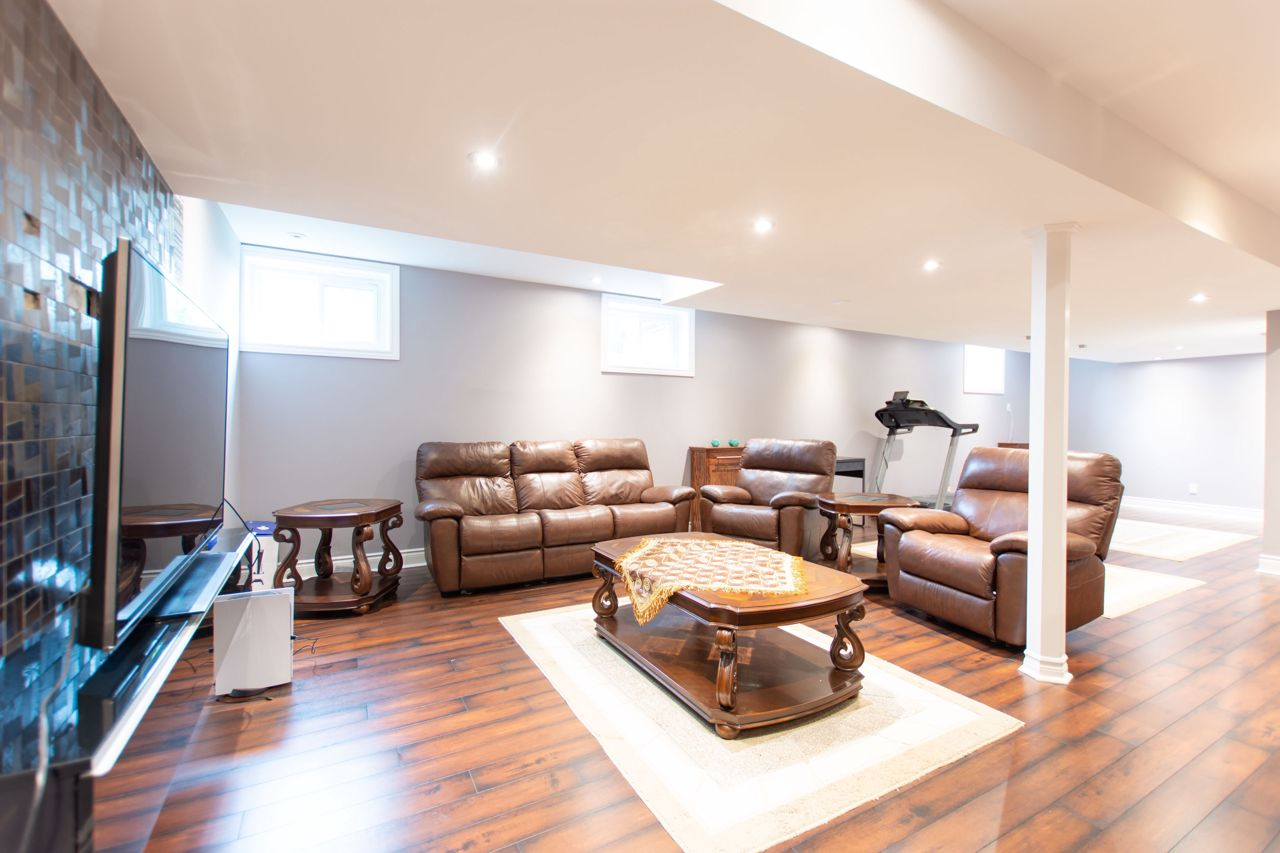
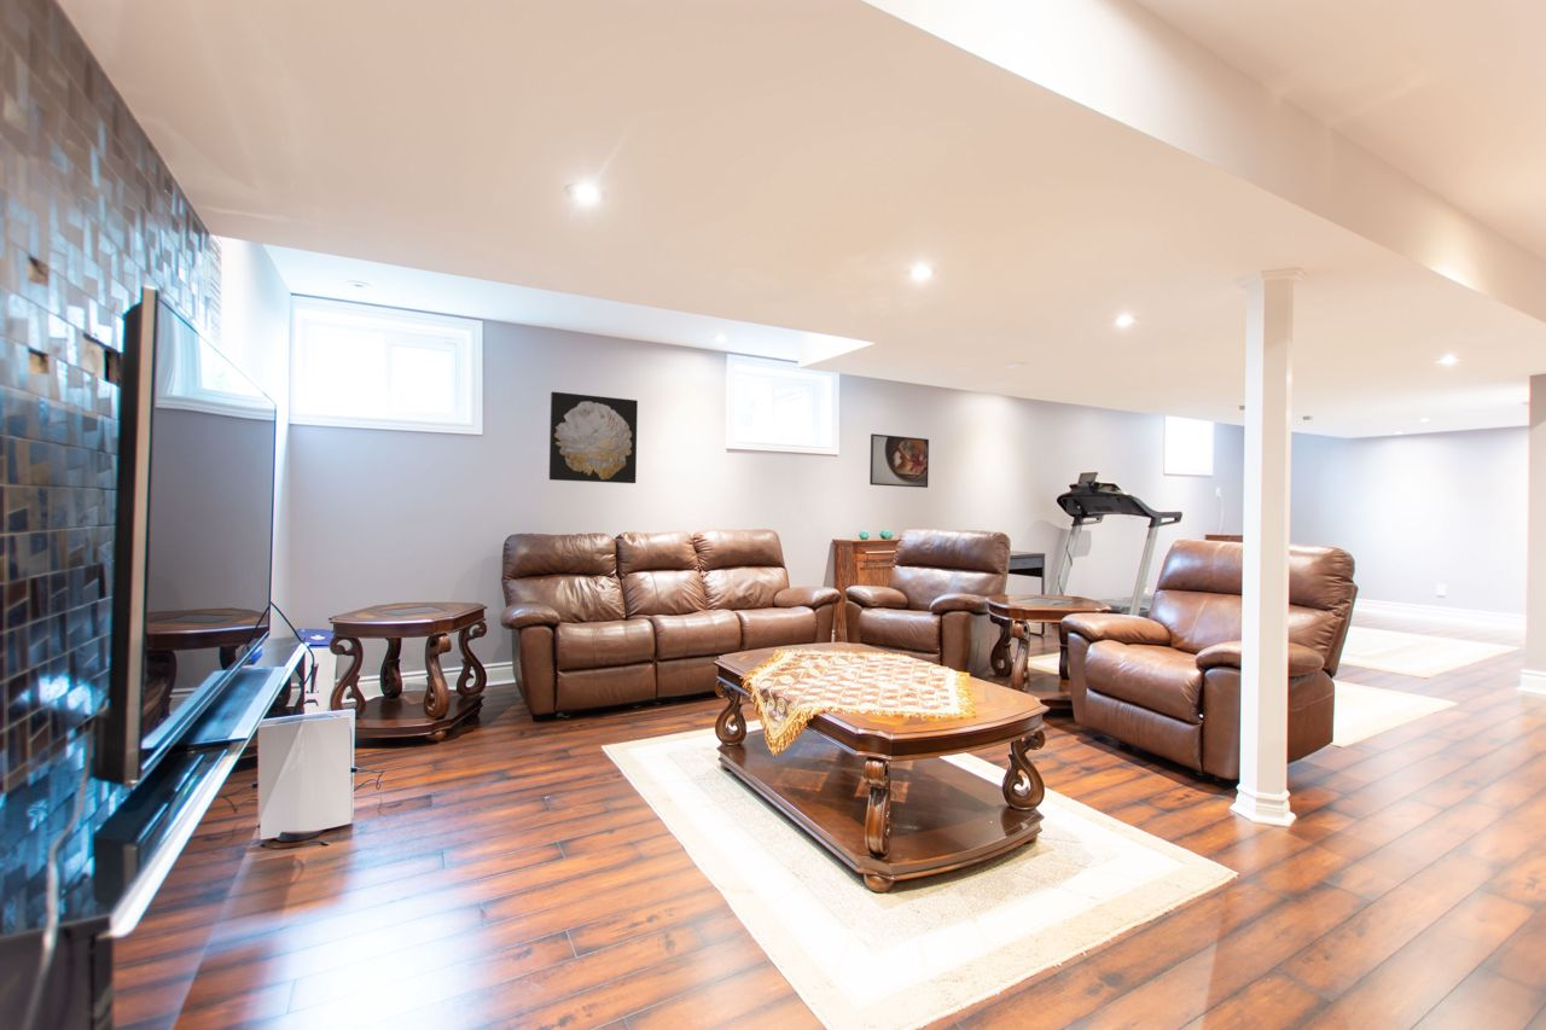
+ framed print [868,432,930,489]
+ wall art [548,391,639,484]
